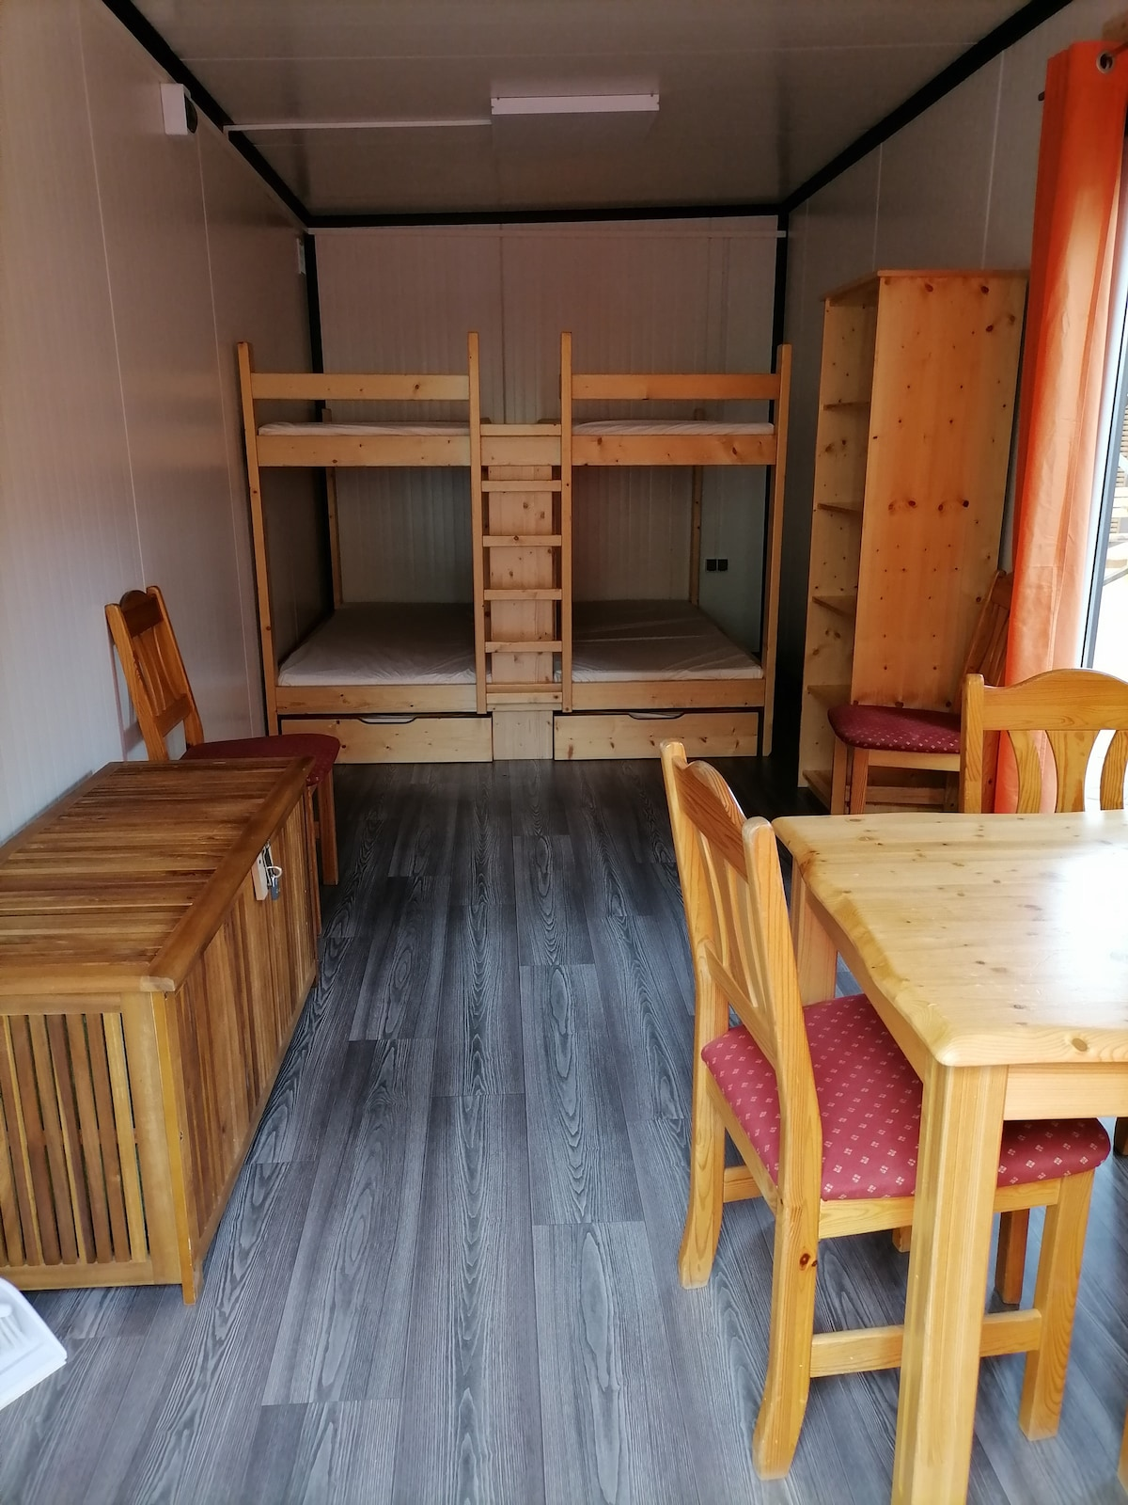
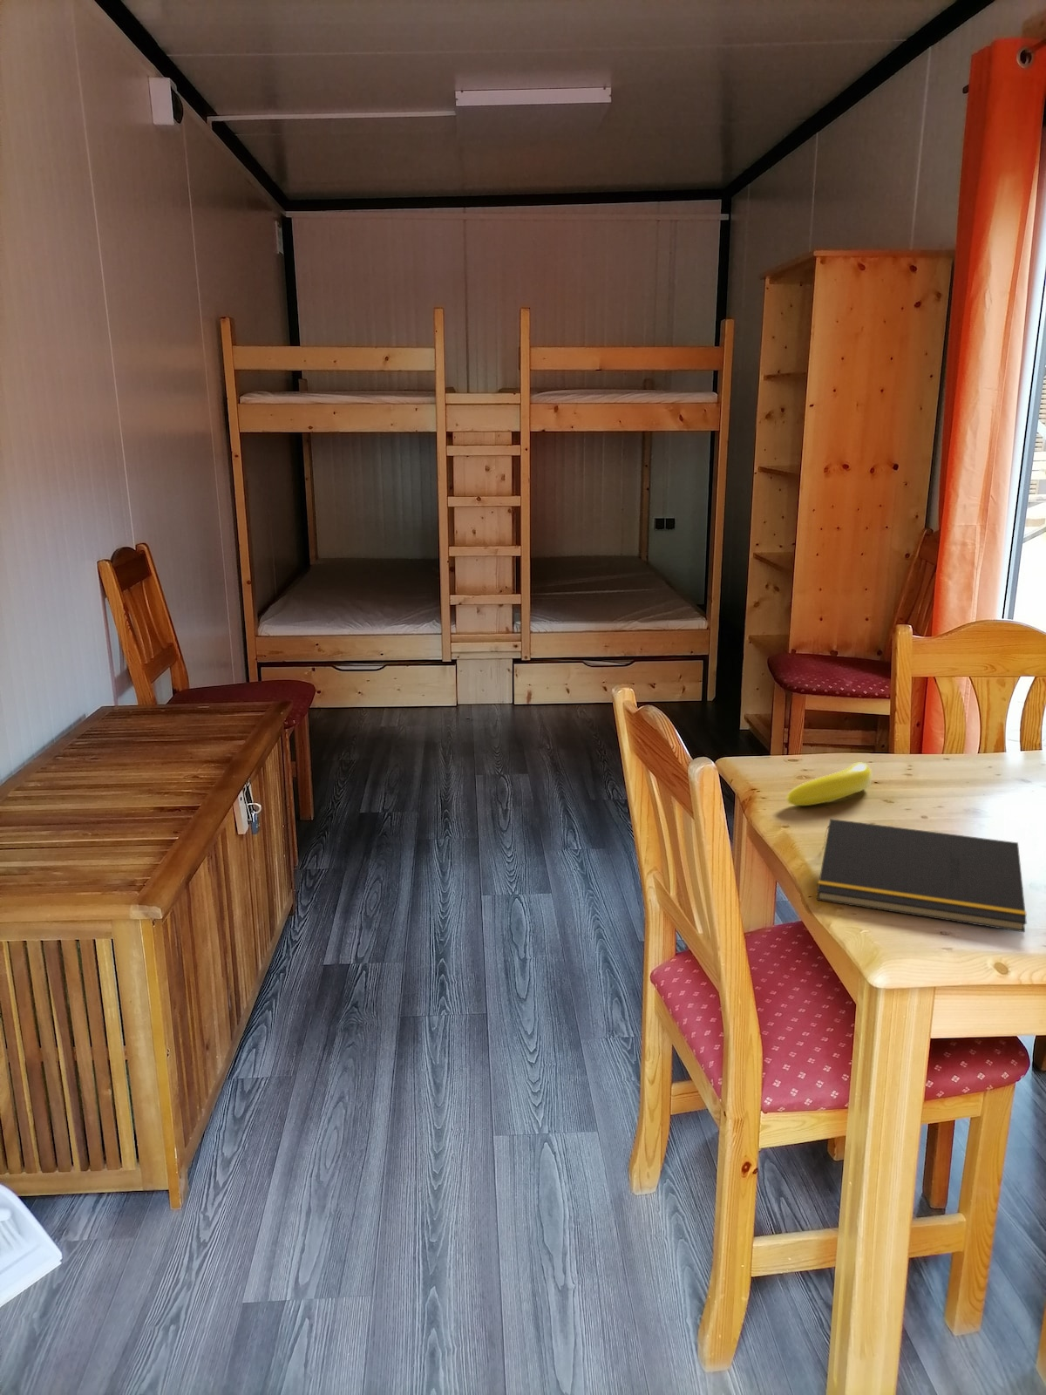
+ banana [786,761,873,806]
+ notepad [816,818,1027,933]
